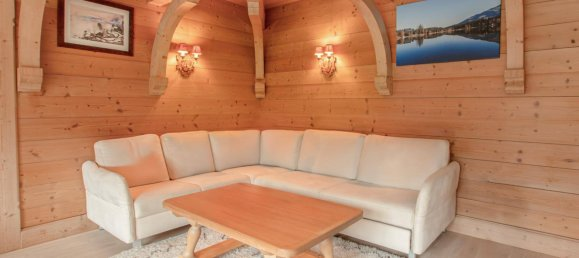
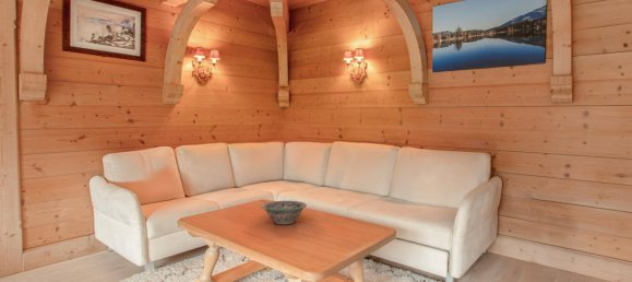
+ decorative bowl [260,200,308,225]
